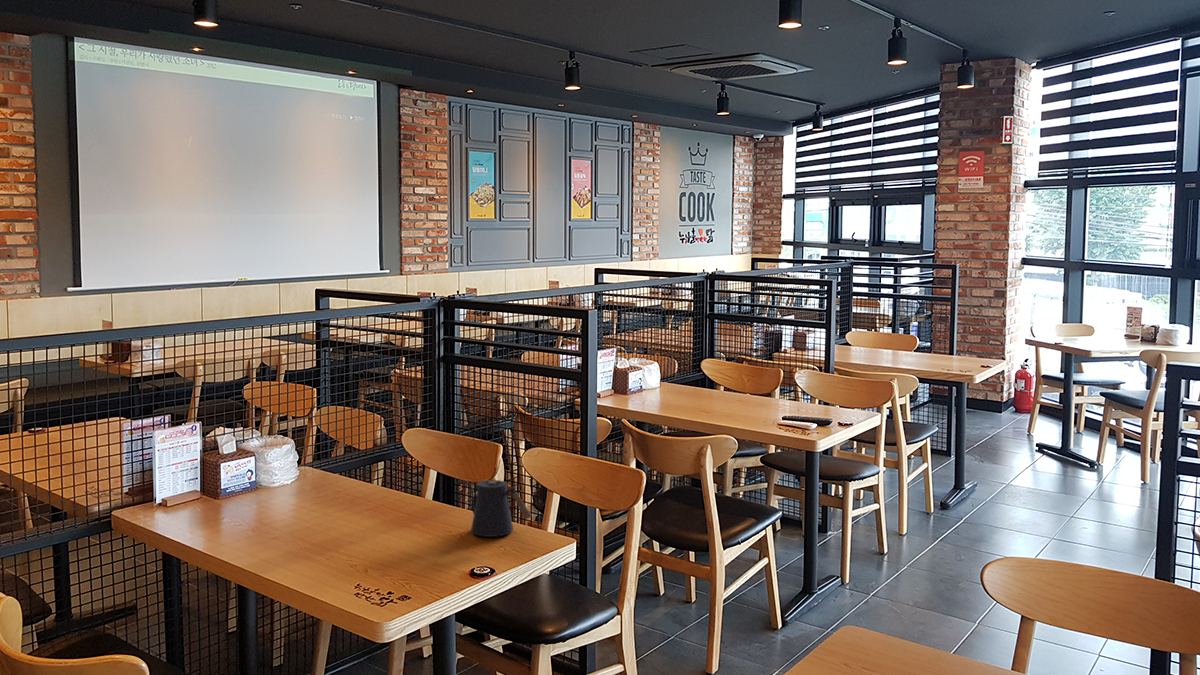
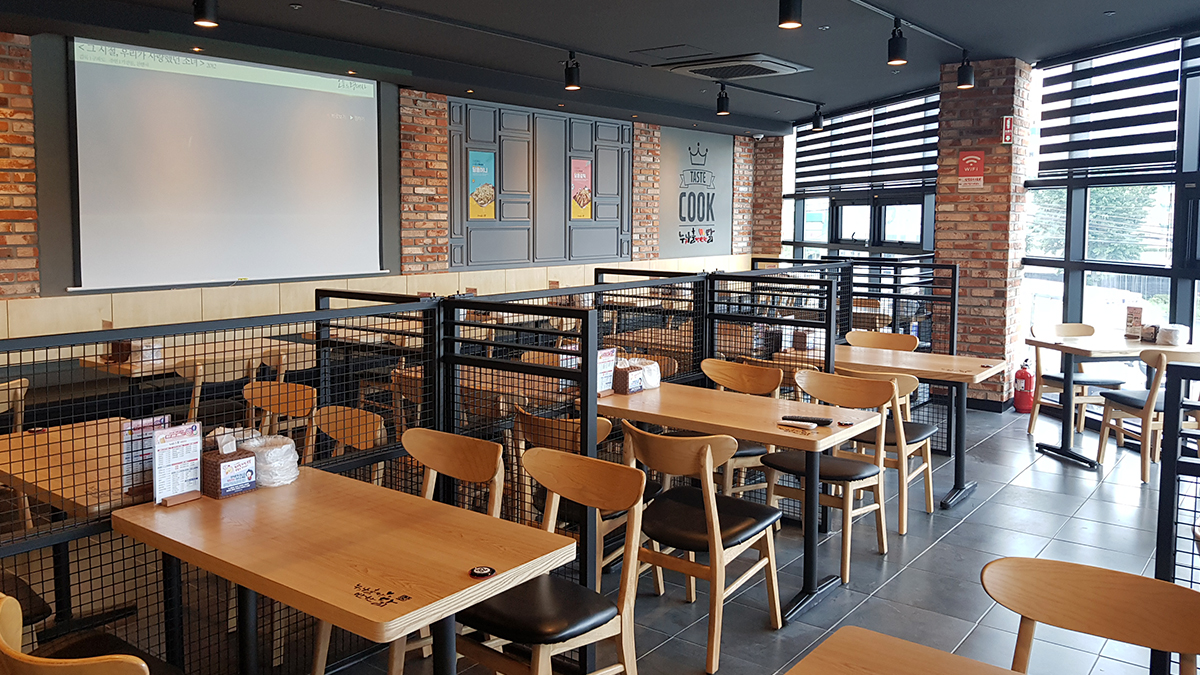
- kettle [460,479,532,538]
